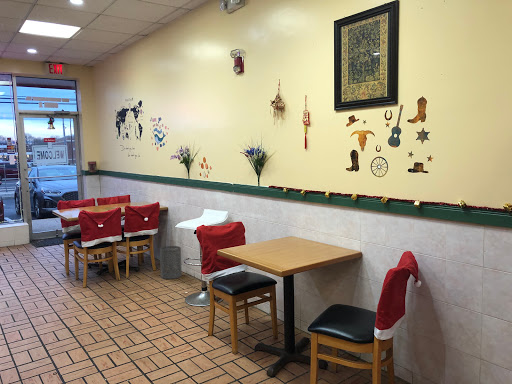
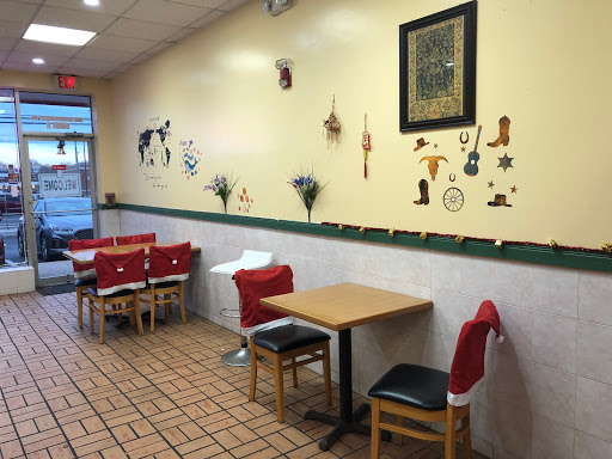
- trash can [159,245,183,280]
